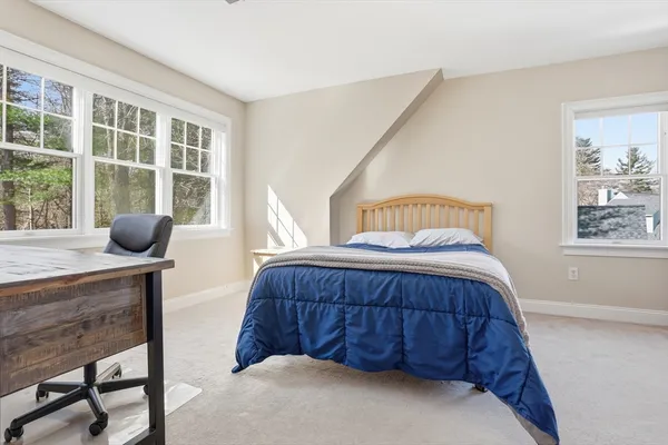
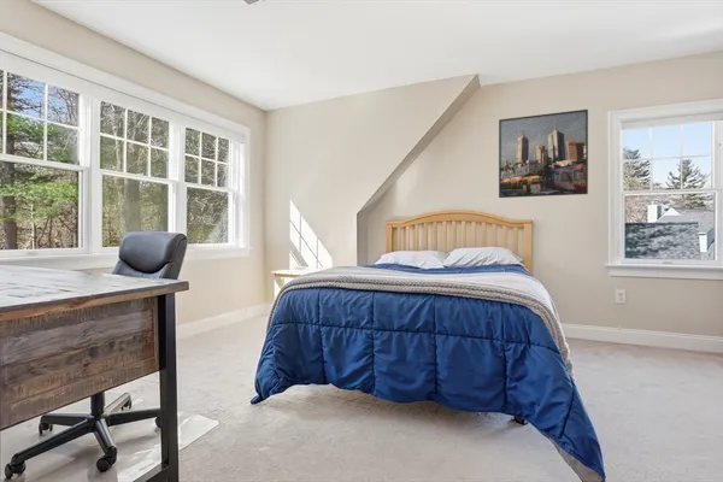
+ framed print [498,108,589,199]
